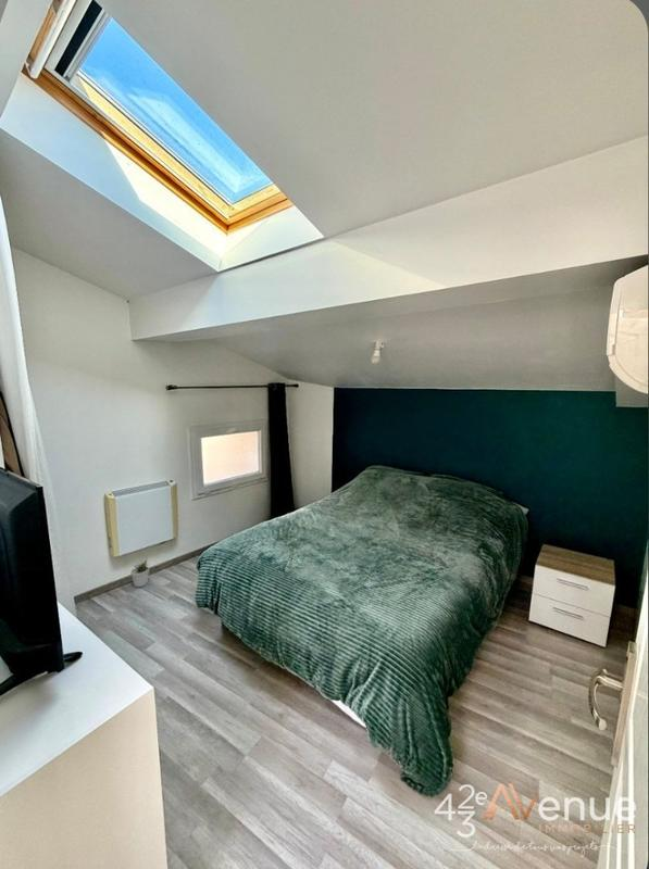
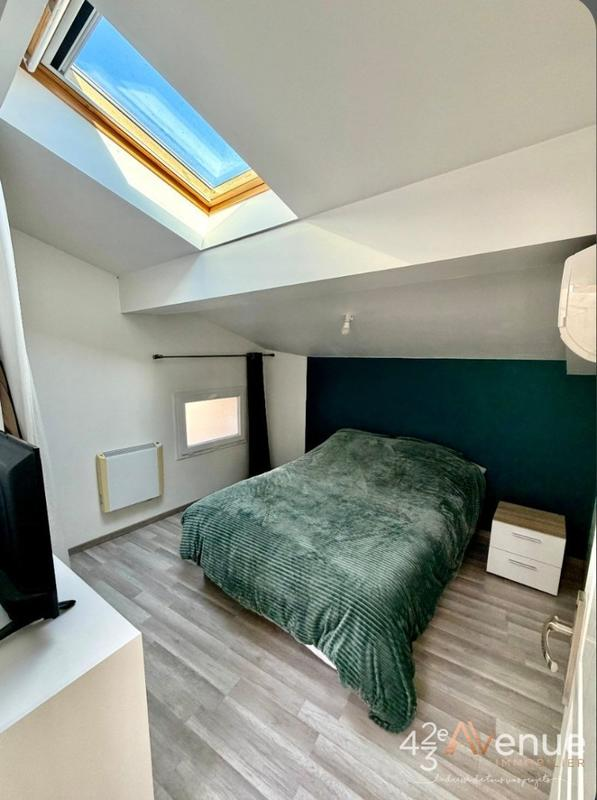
- potted plant [129,559,150,588]
